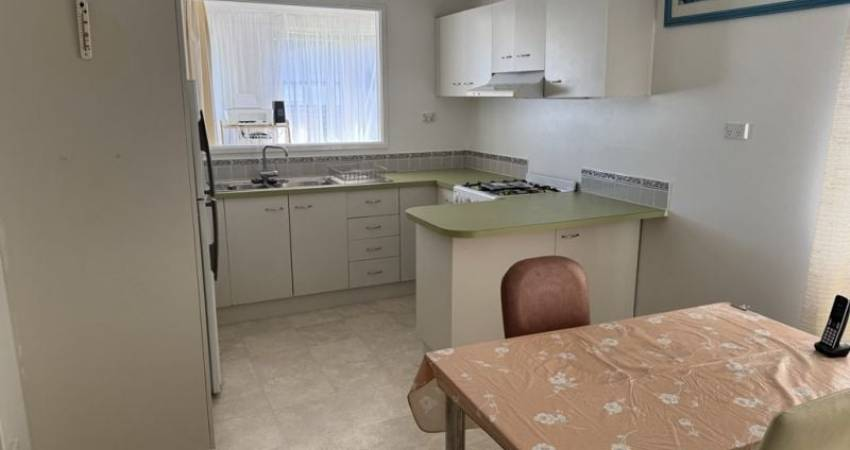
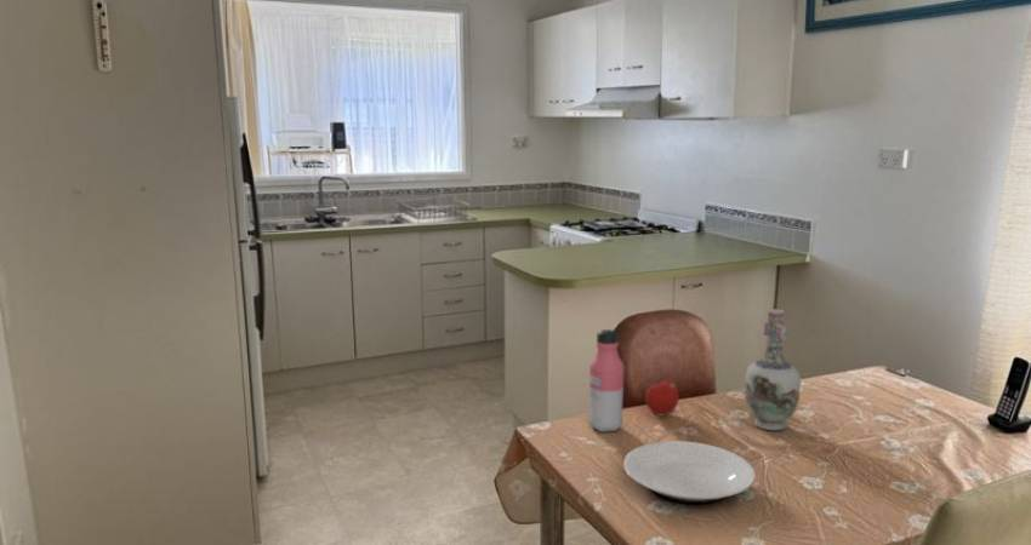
+ vase [744,308,802,431]
+ fruit [644,375,680,418]
+ plate [622,440,756,505]
+ water bottle [588,328,626,434]
